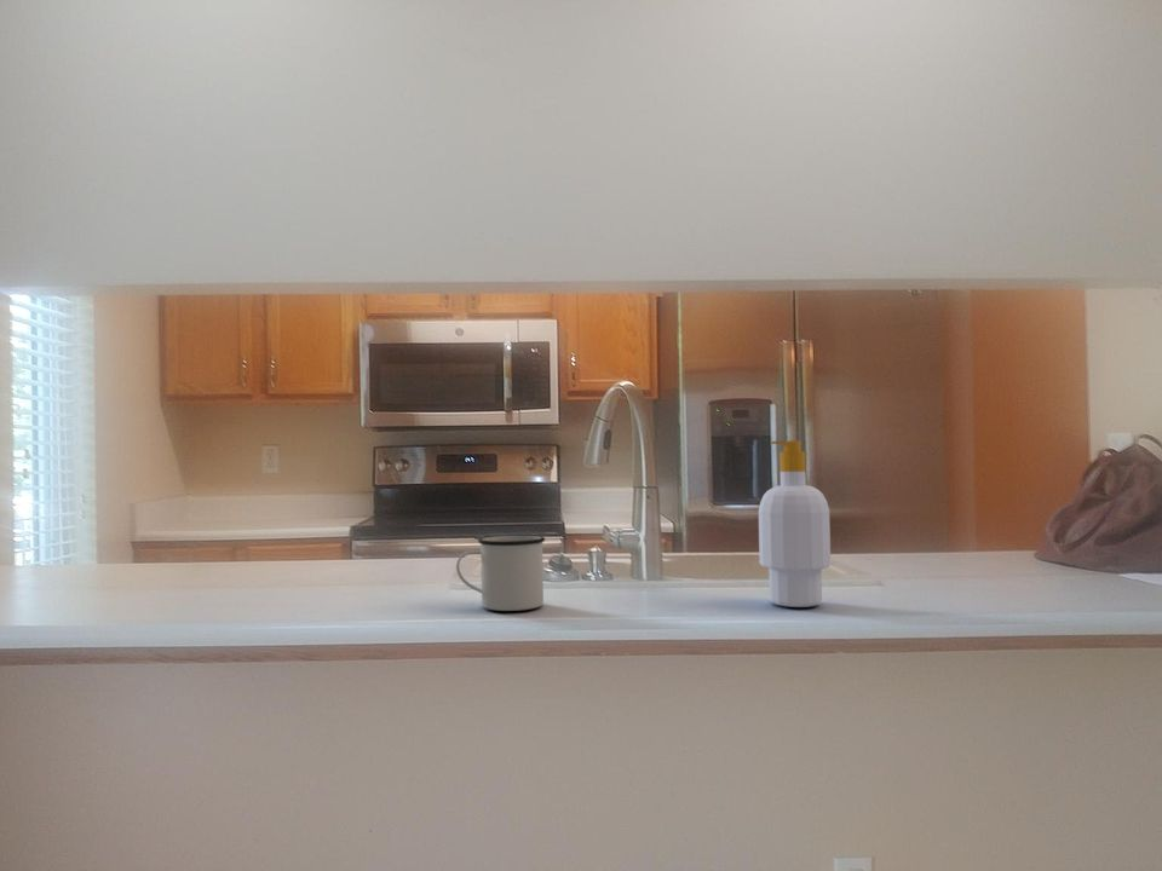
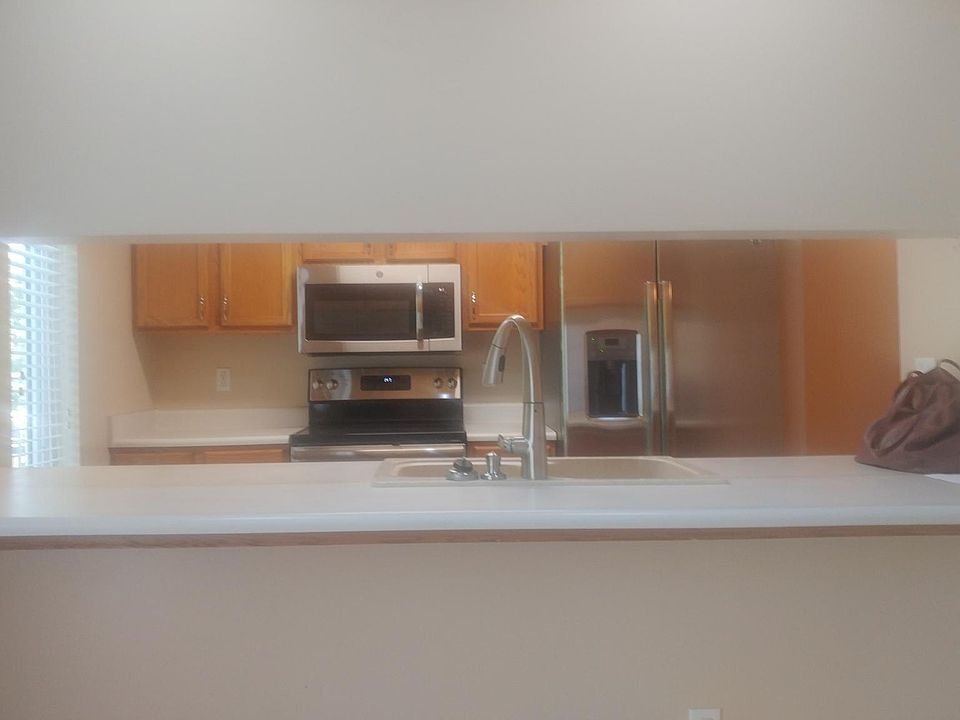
- soap bottle [758,439,832,608]
- mug [455,533,546,612]
